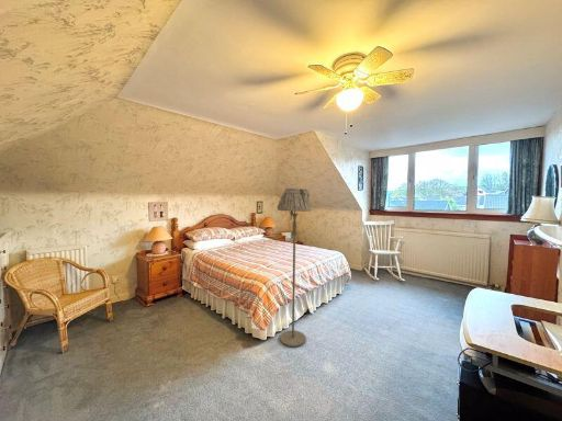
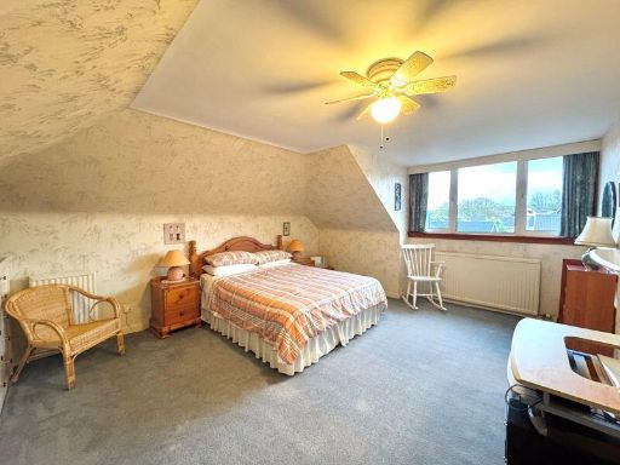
- floor lamp [277,187,313,349]
